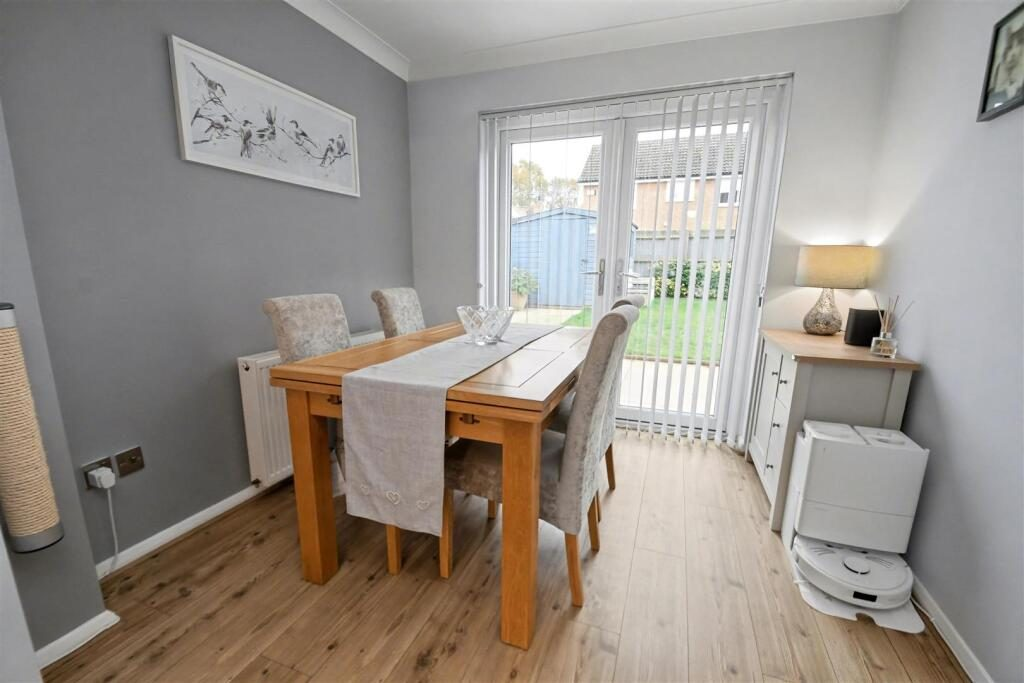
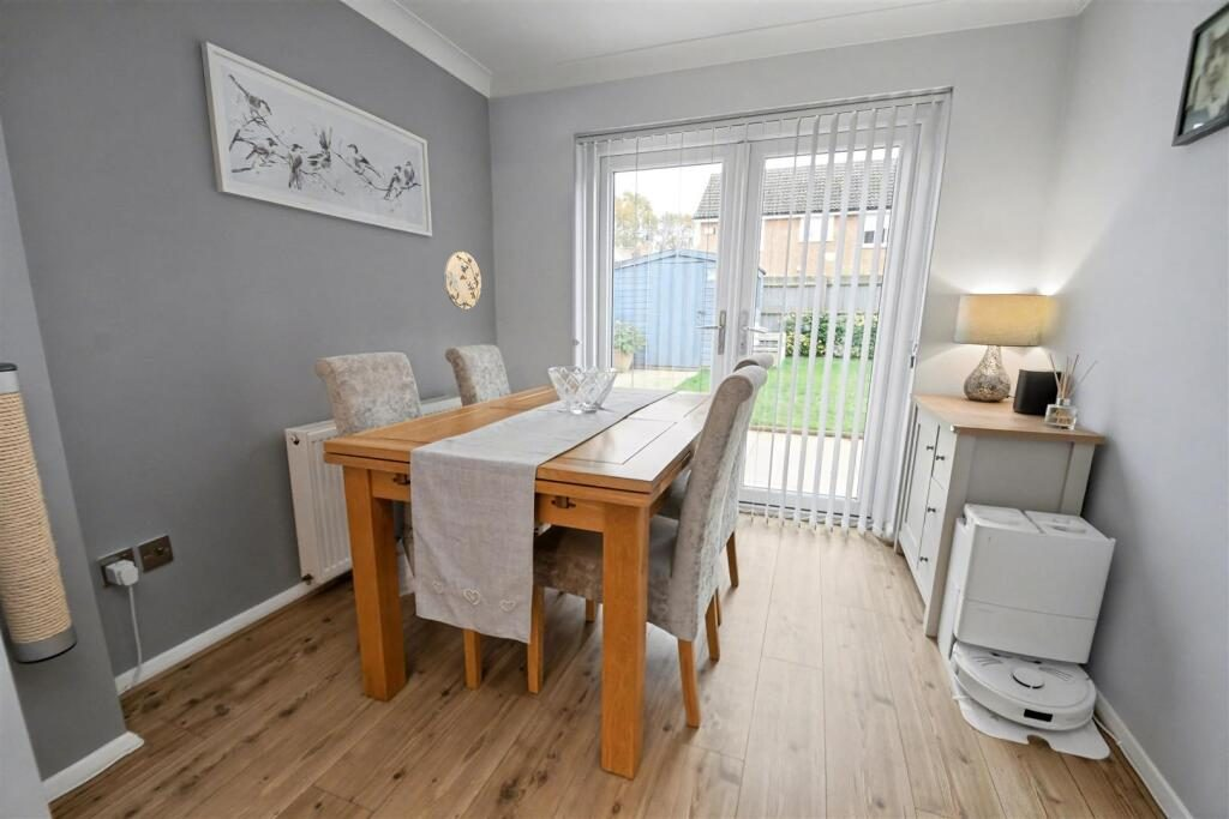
+ decorative plate [443,251,482,311]
